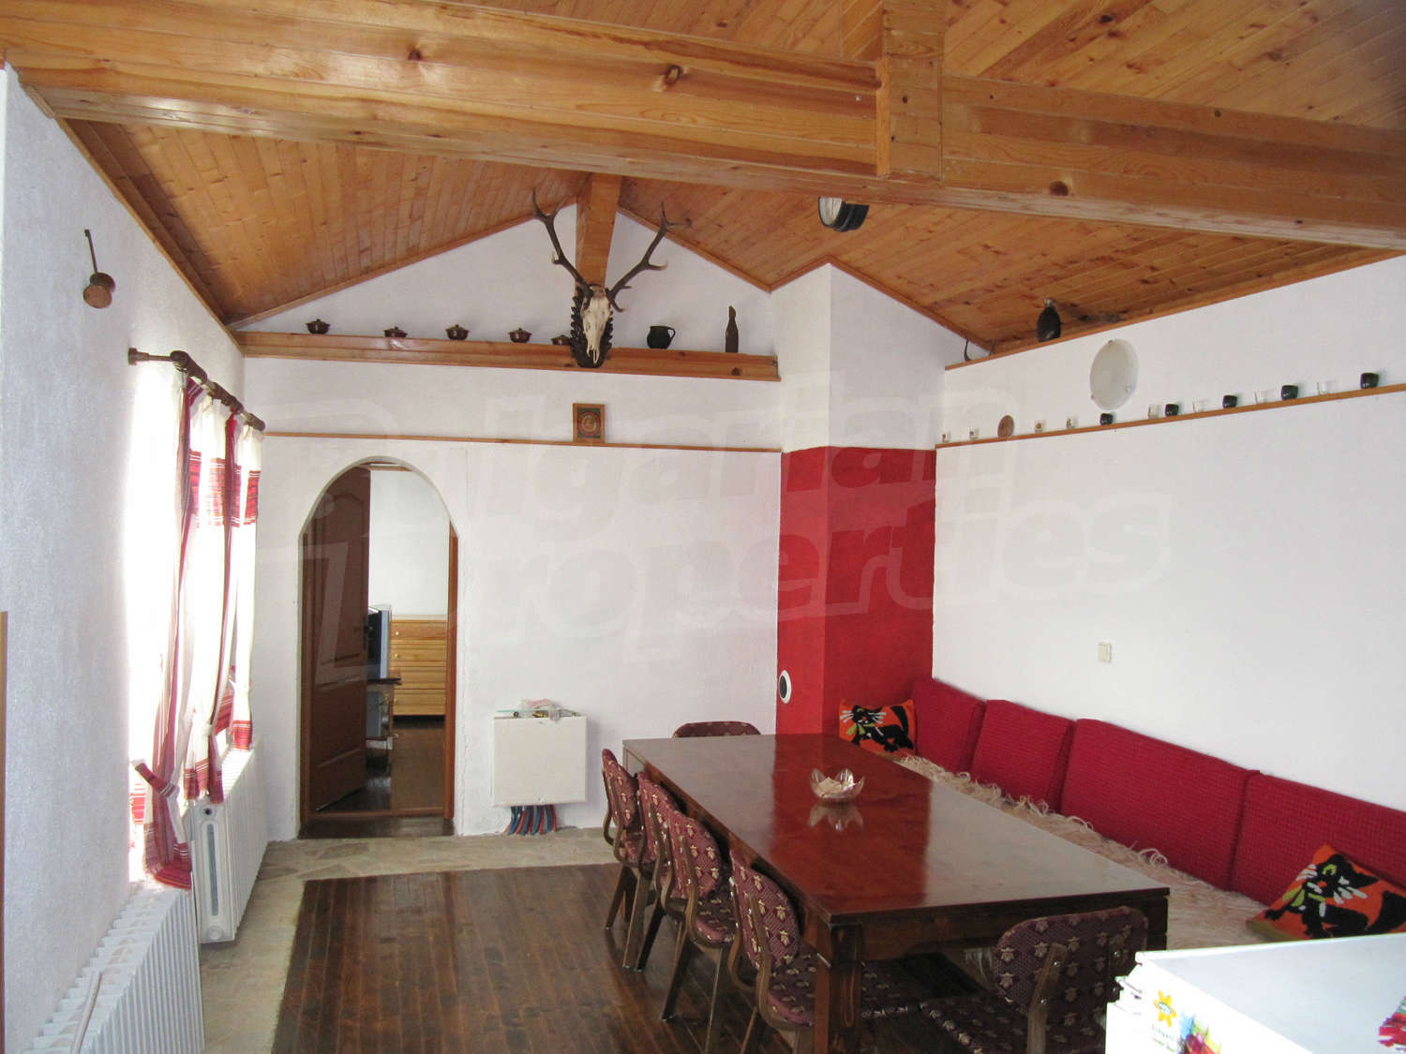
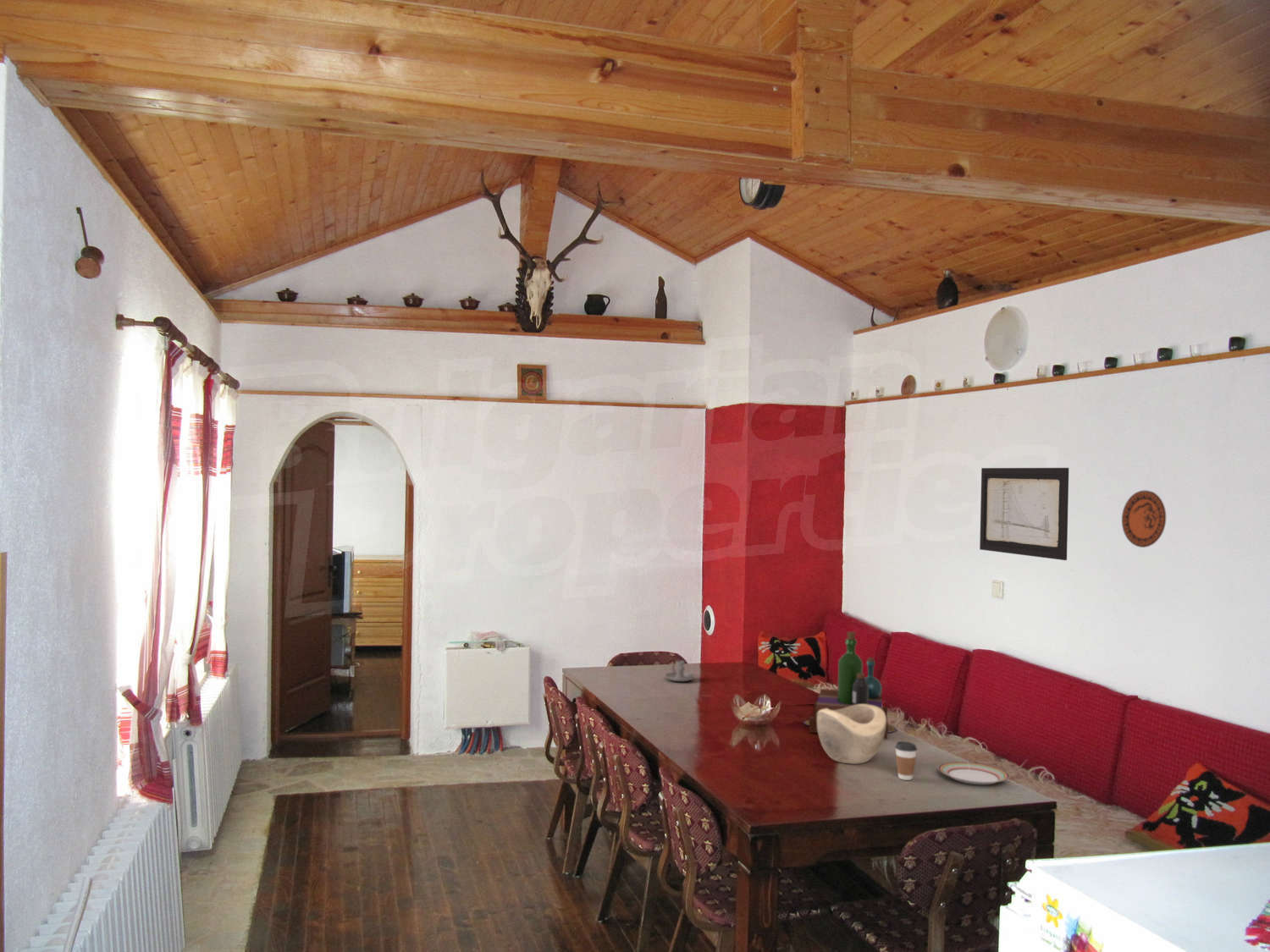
+ bottle [802,631,898,740]
+ wall art [979,467,1069,561]
+ candle holder [665,660,695,682]
+ plate [937,761,1010,785]
+ coffee cup [894,740,918,781]
+ decorative bowl [817,704,886,765]
+ decorative plate [1121,489,1167,548]
